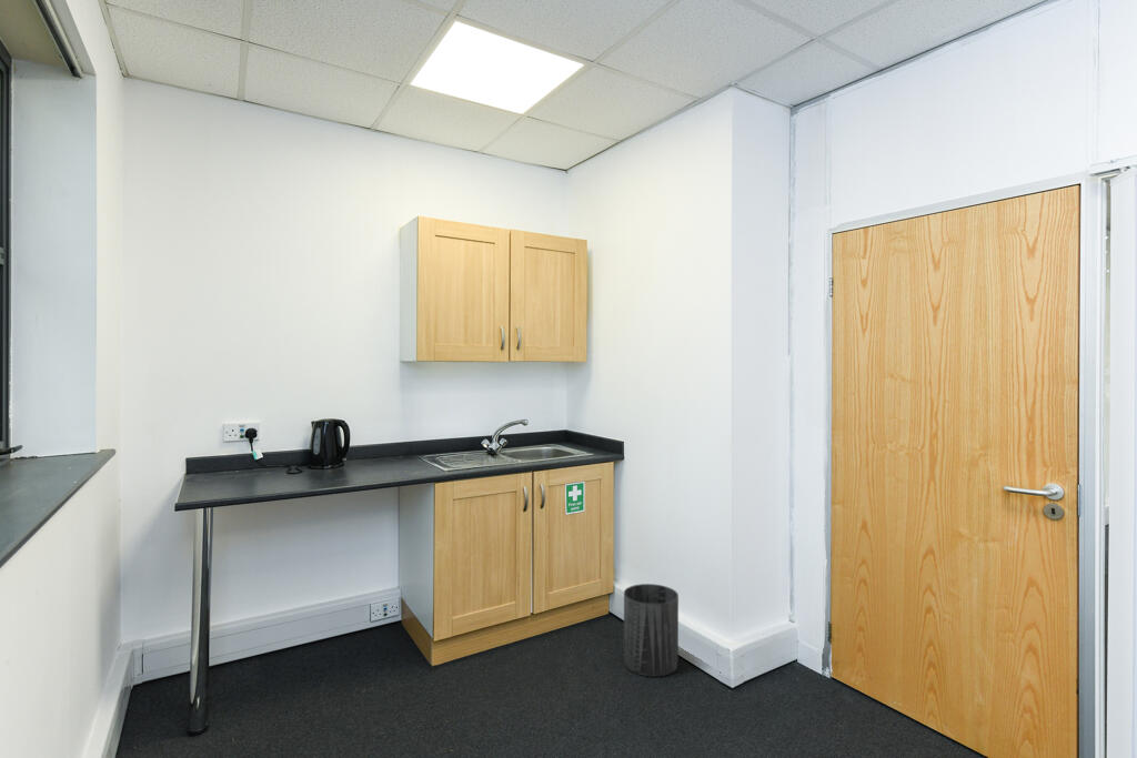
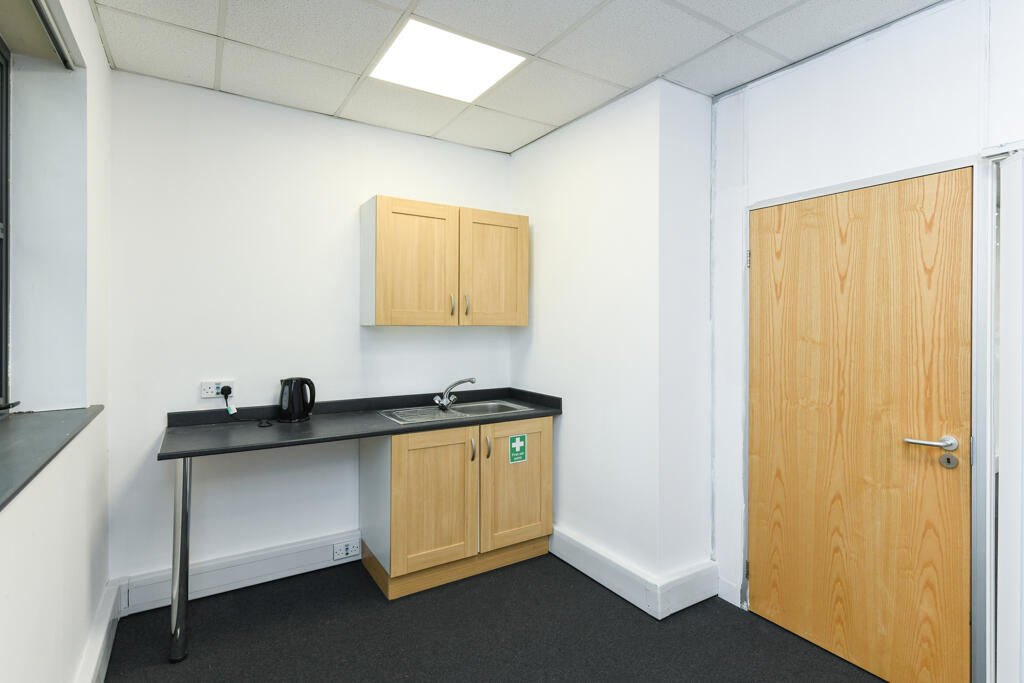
- trash can [623,583,680,678]
